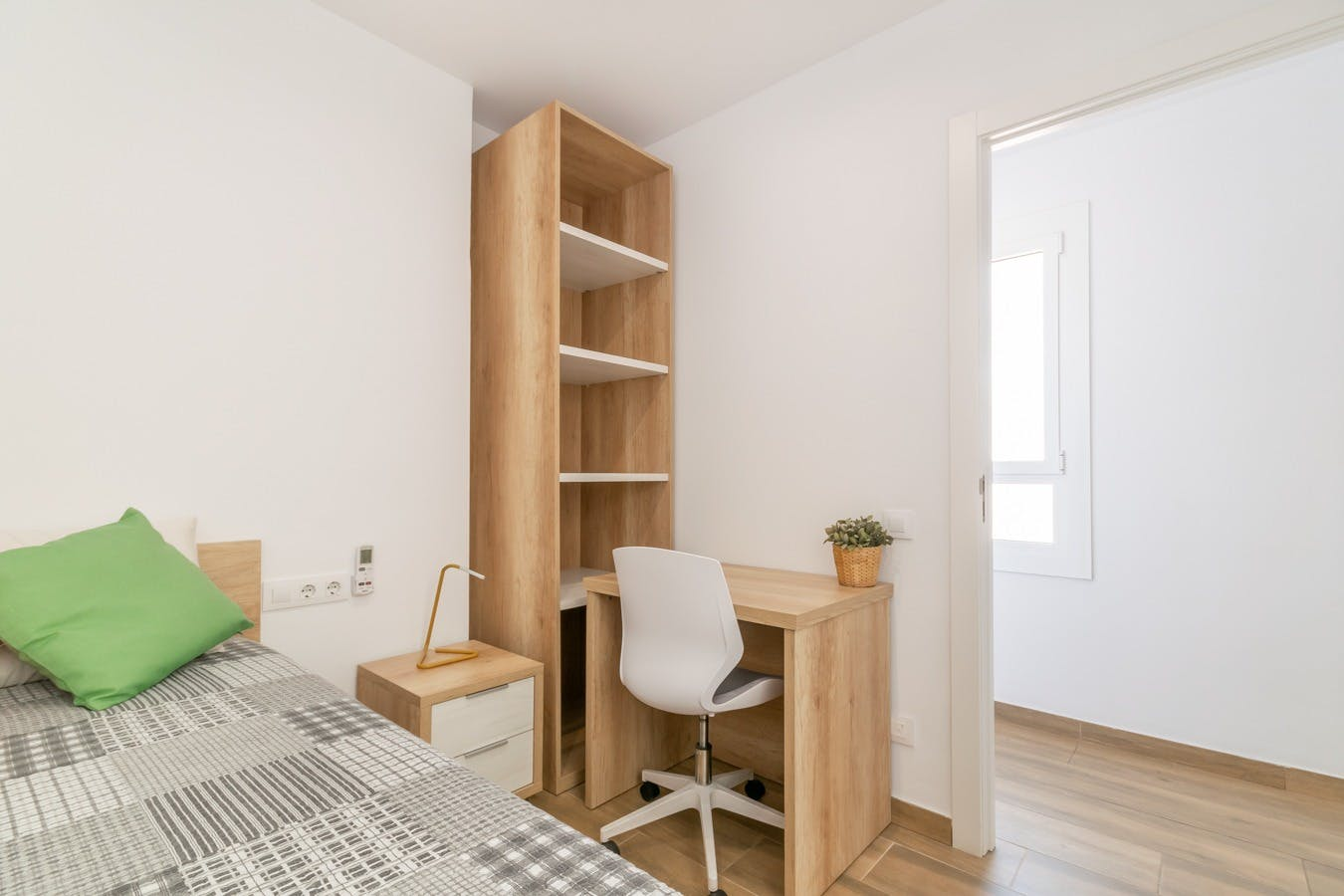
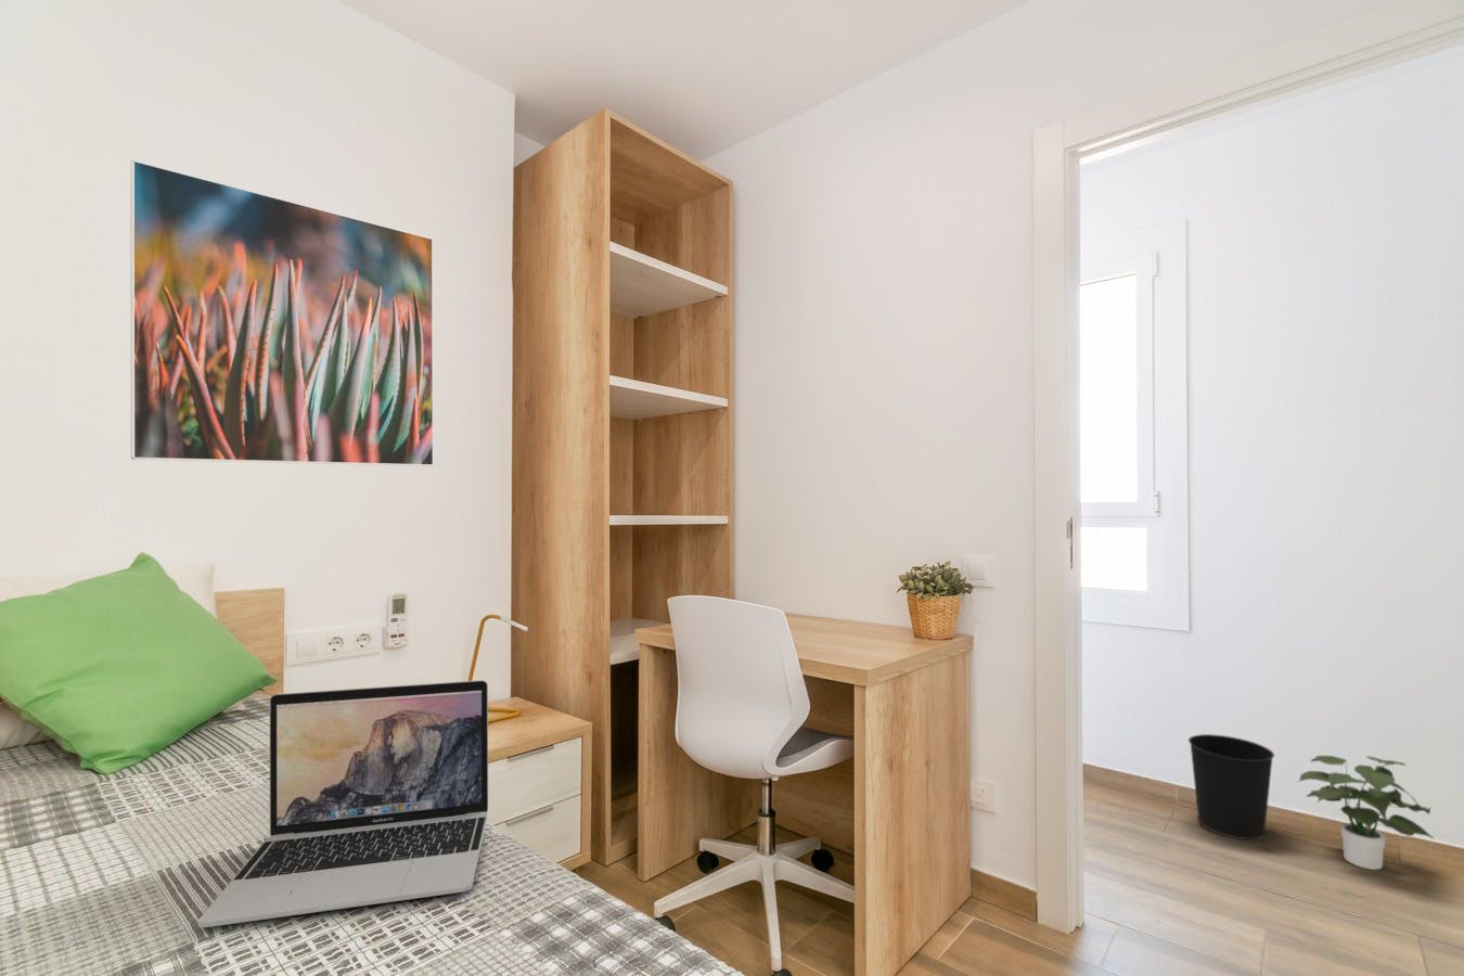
+ potted plant [1297,755,1436,870]
+ laptop [197,679,489,928]
+ wastebasket [1187,733,1276,841]
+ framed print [130,158,435,467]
